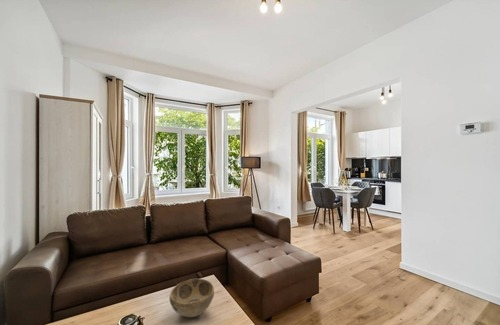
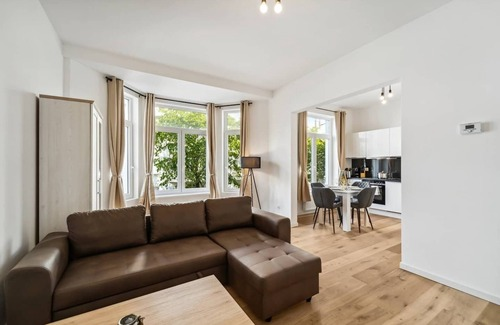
- decorative bowl [168,278,215,318]
